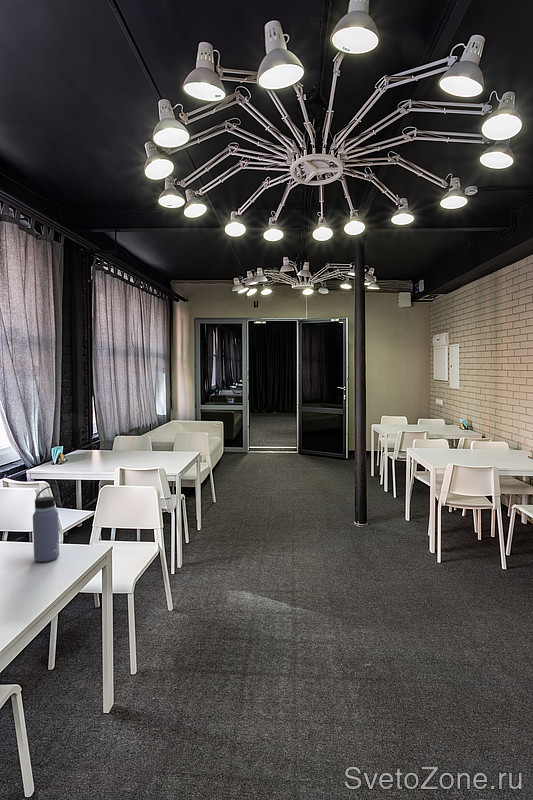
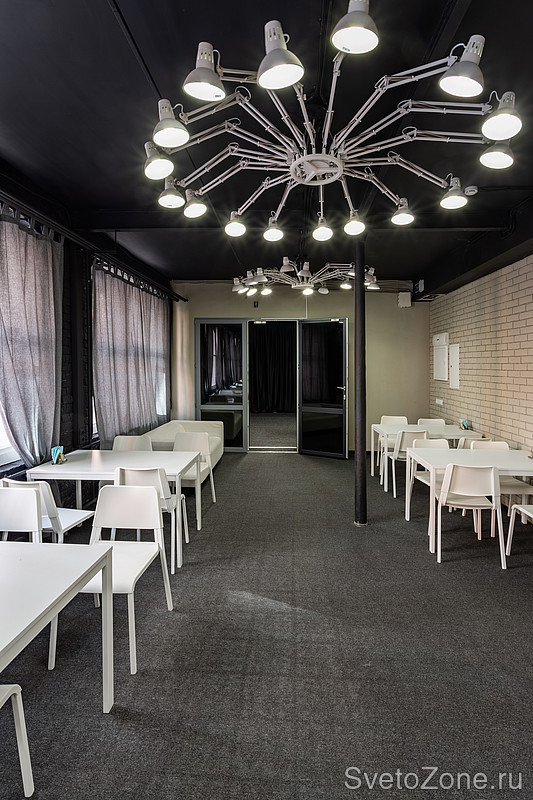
- water bottle [32,485,60,563]
